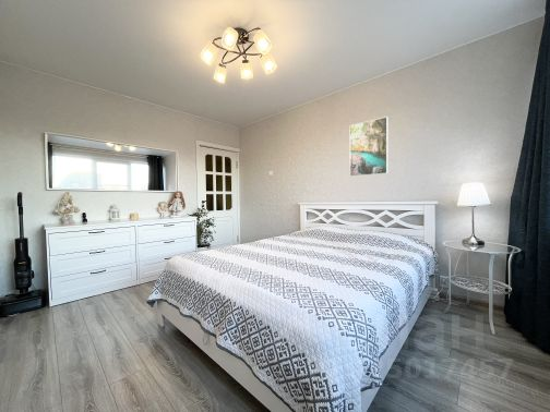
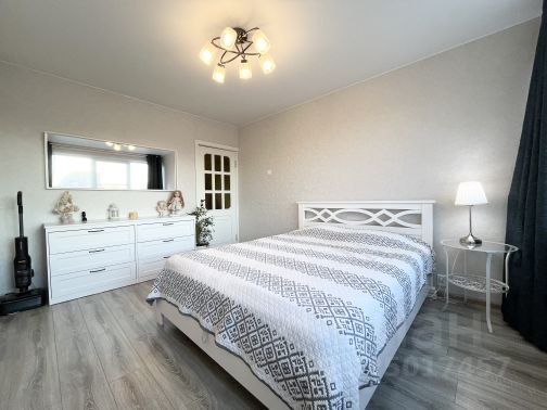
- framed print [349,116,388,178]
